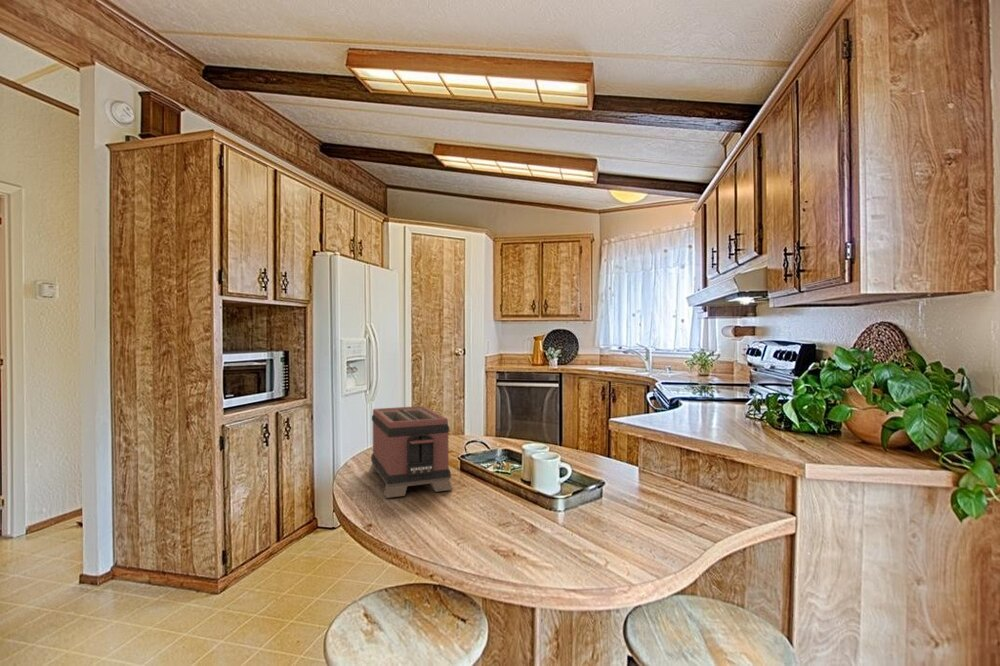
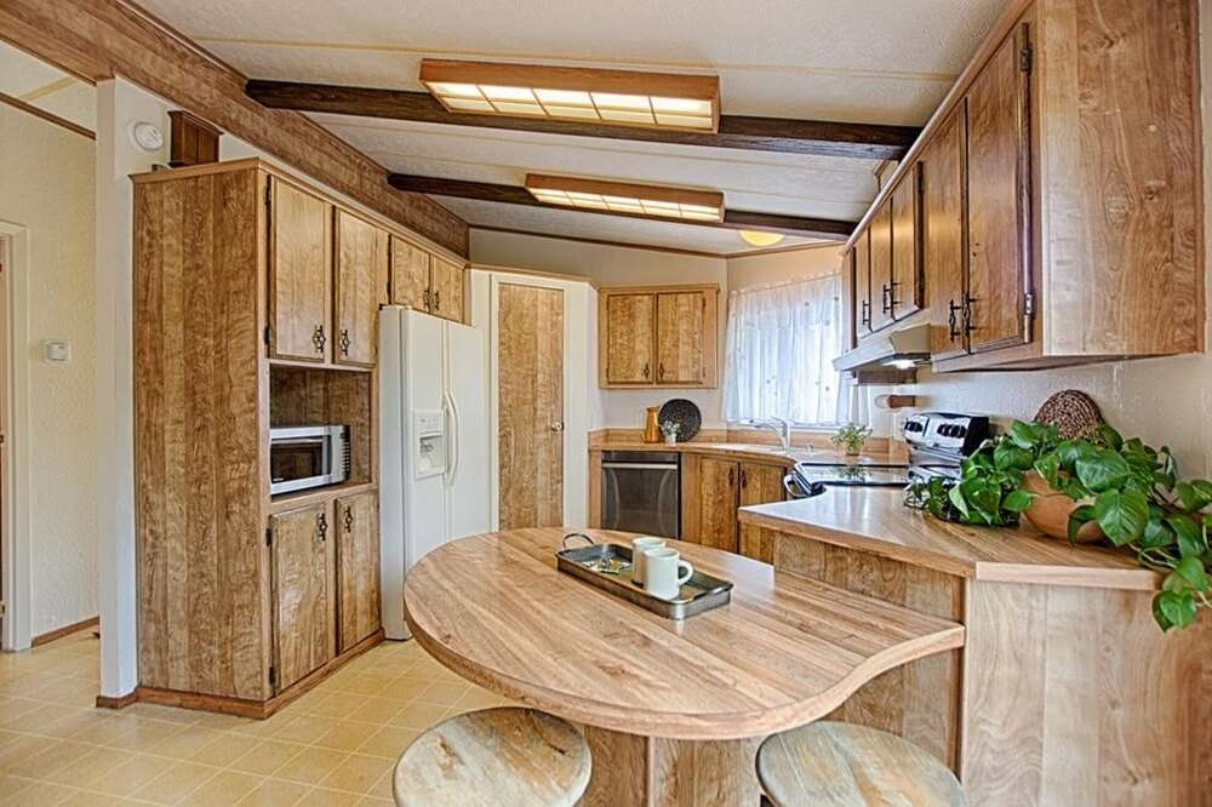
- toaster [369,405,454,499]
